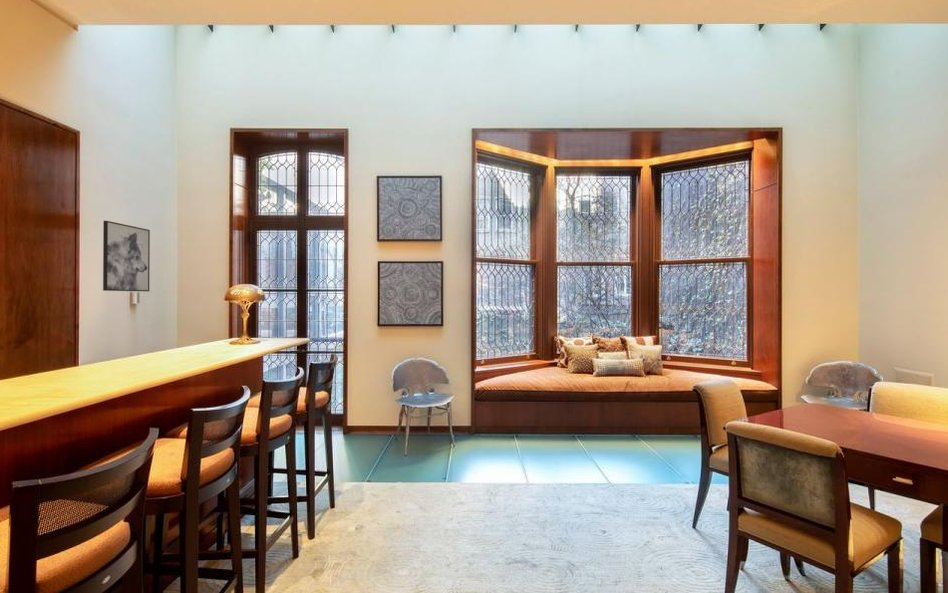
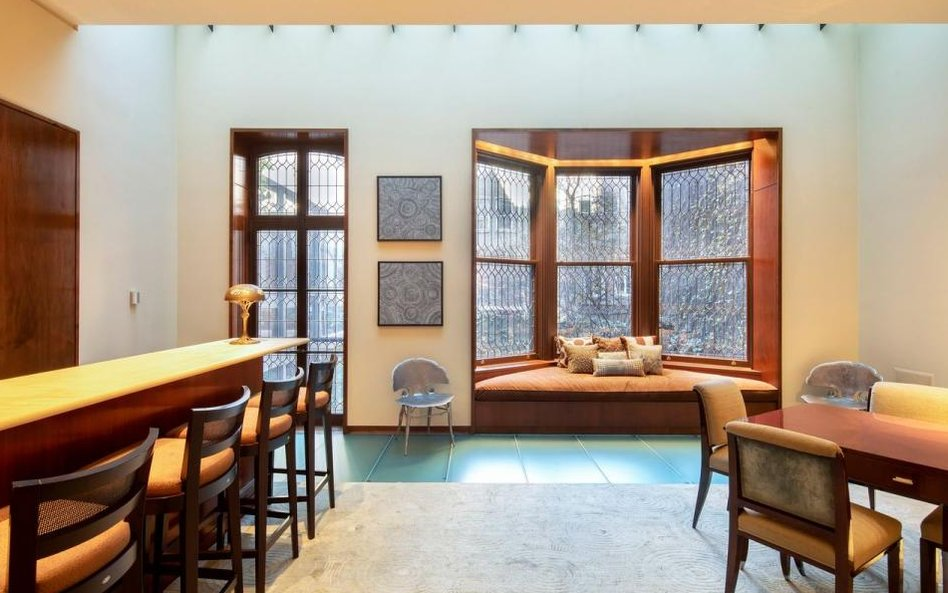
- wall art [102,220,151,292]
